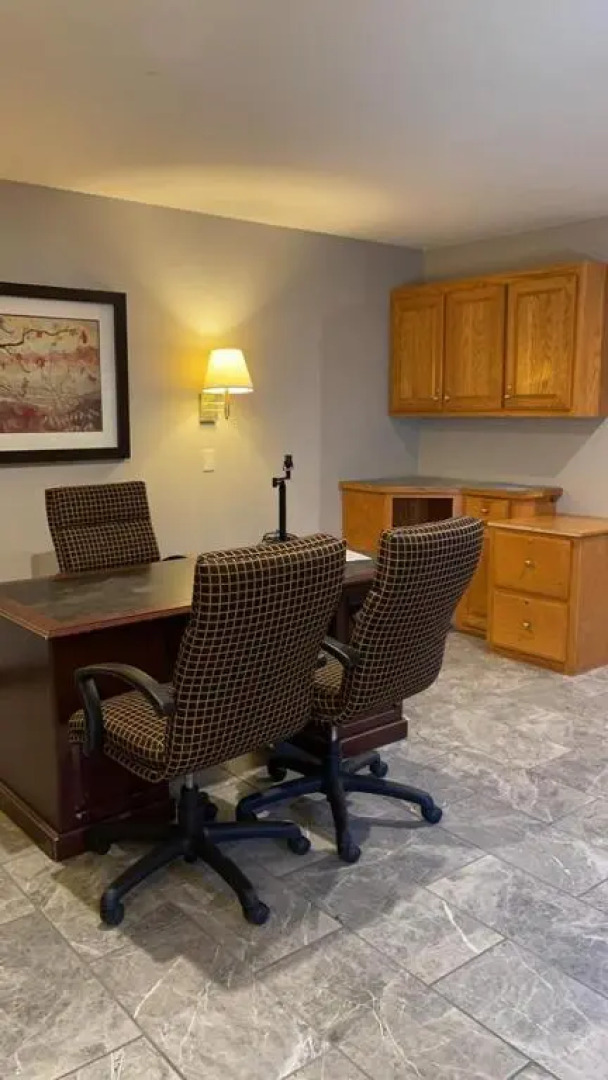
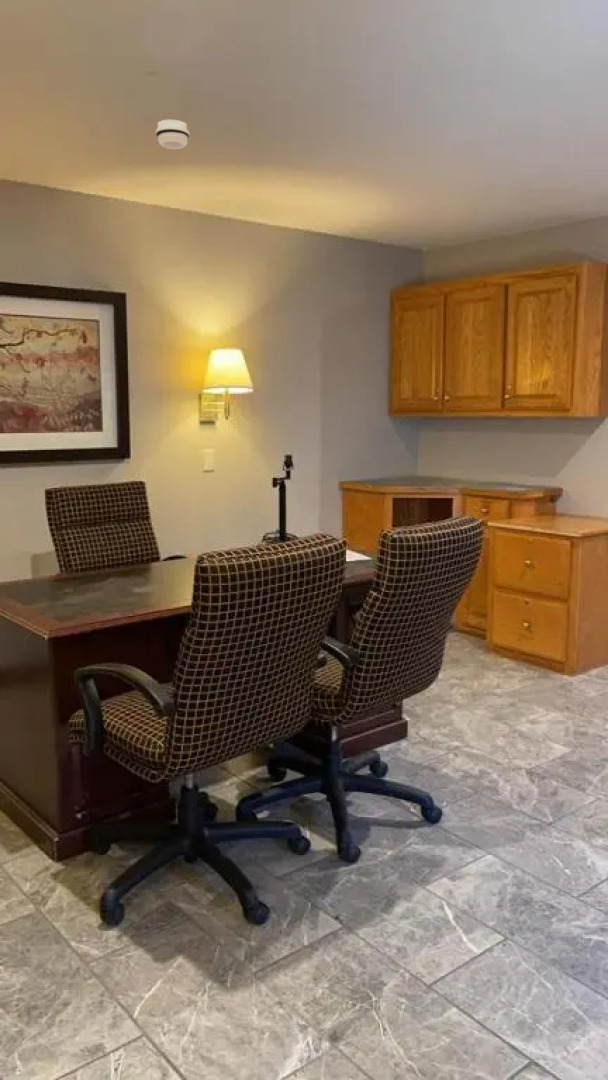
+ smoke detector [155,119,190,150]
